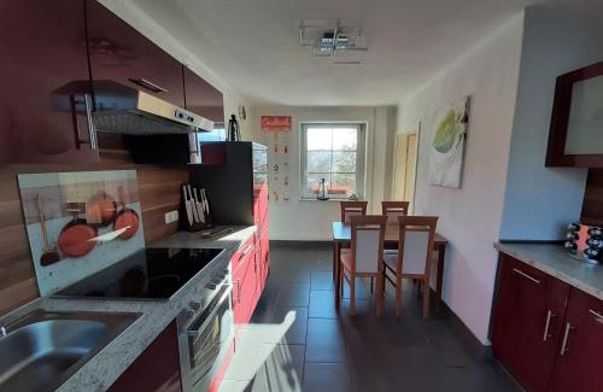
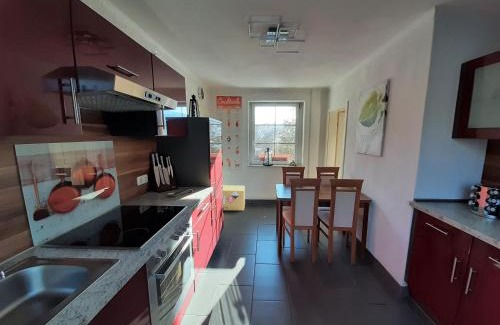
+ cardboard box [222,185,246,211]
